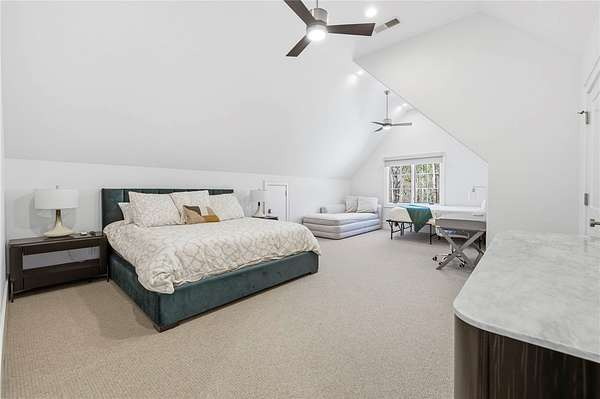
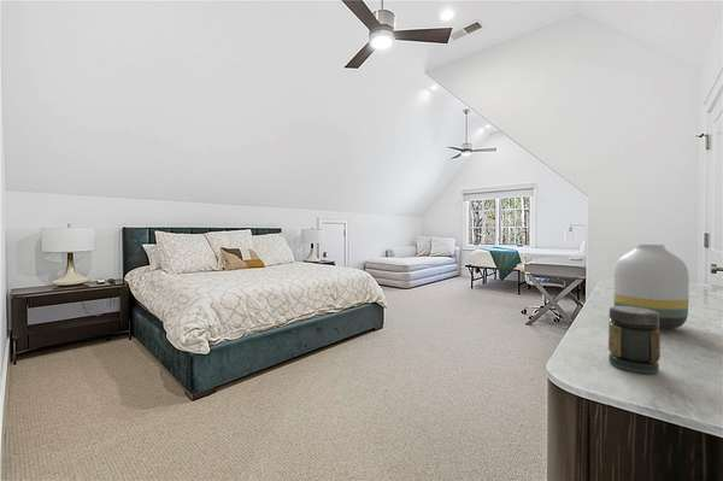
+ jar [607,305,662,375]
+ vase [612,244,690,330]
